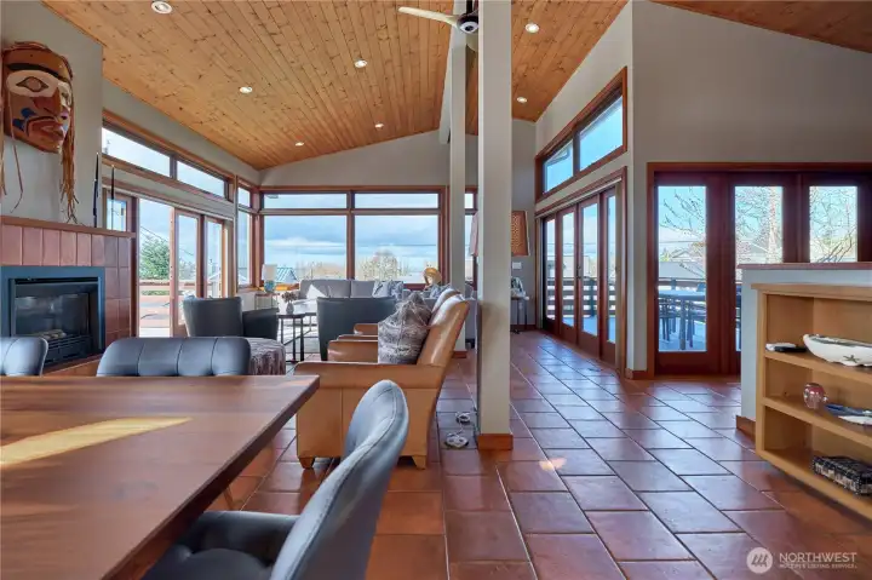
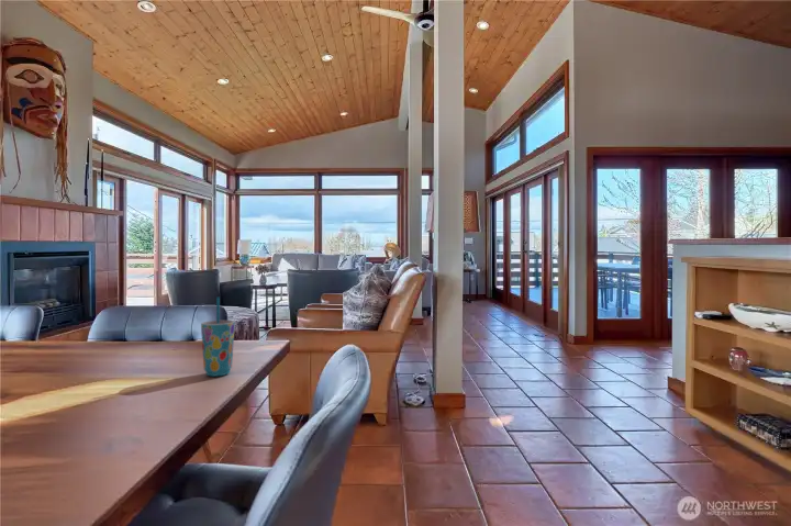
+ cup [200,296,236,378]
